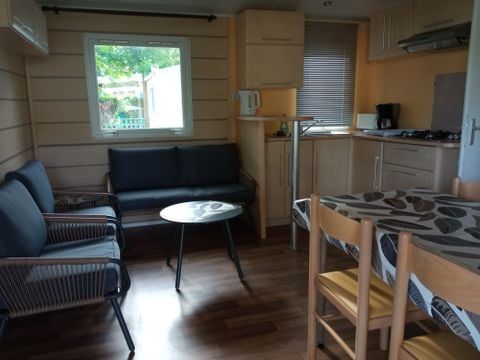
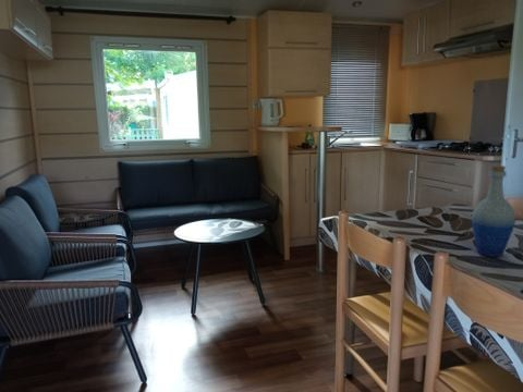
+ bottle [471,164,516,258]
